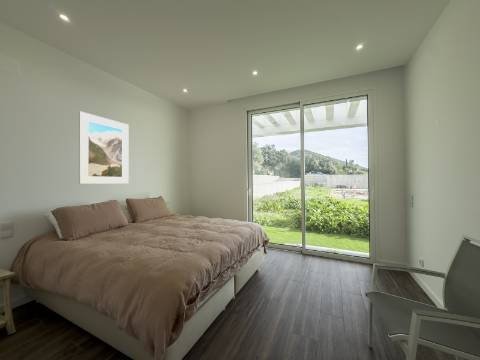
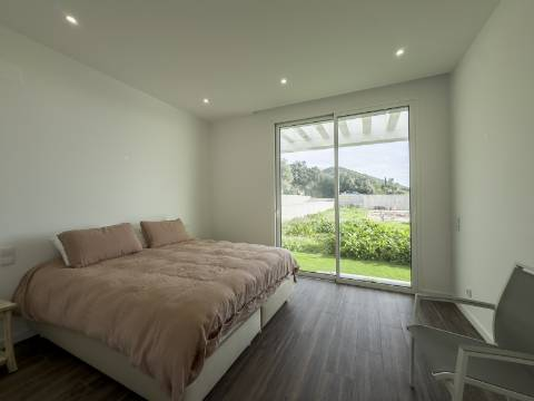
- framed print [78,110,129,185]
